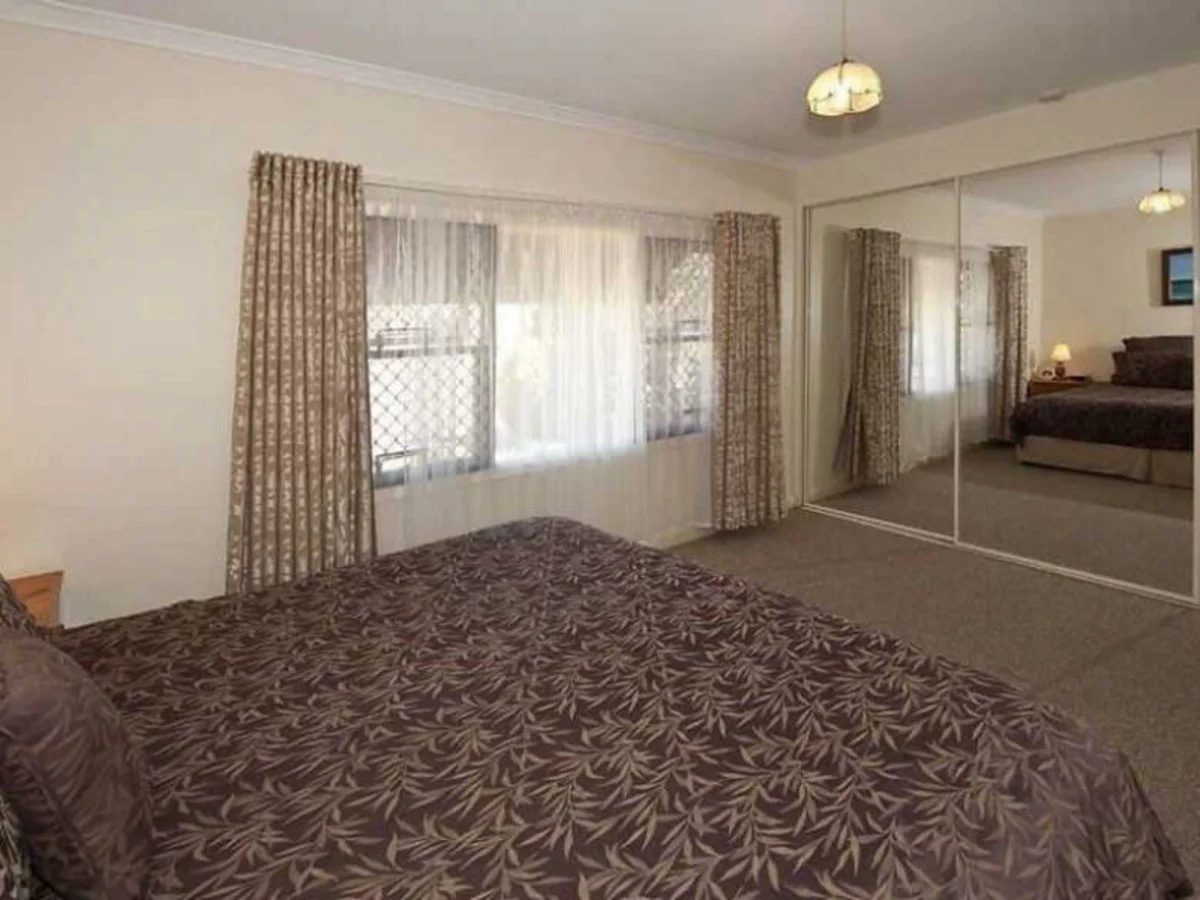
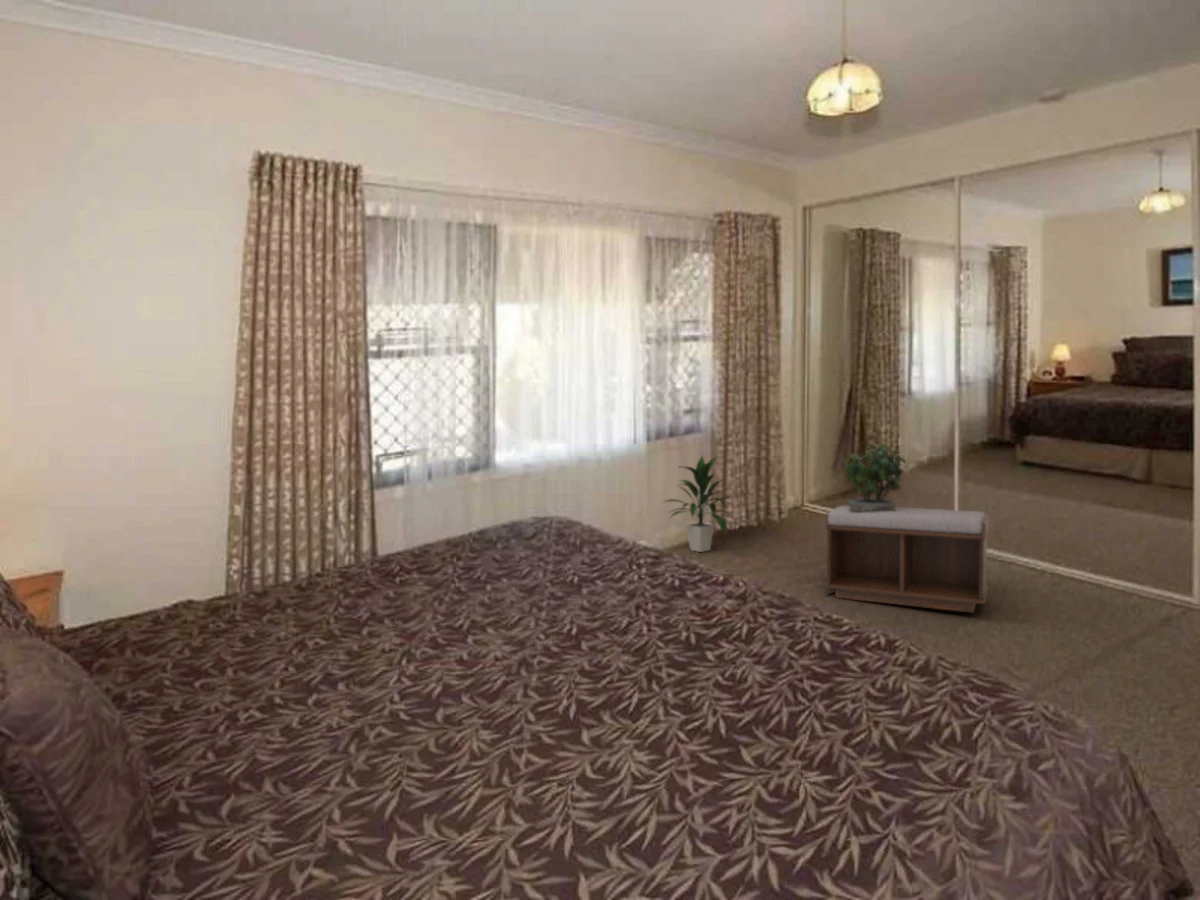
+ indoor plant [660,453,734,553]
+ potted plant [843,440,907,511]
+ bench [824,505,990,614]
